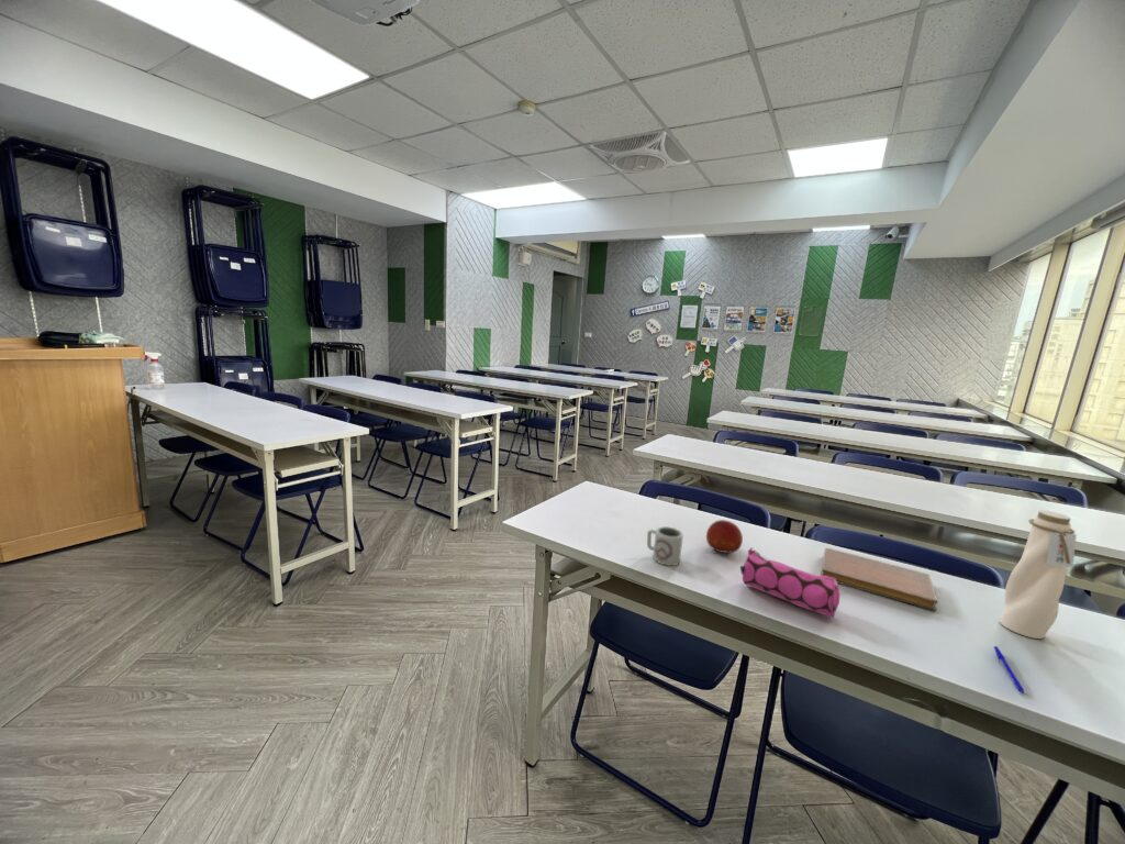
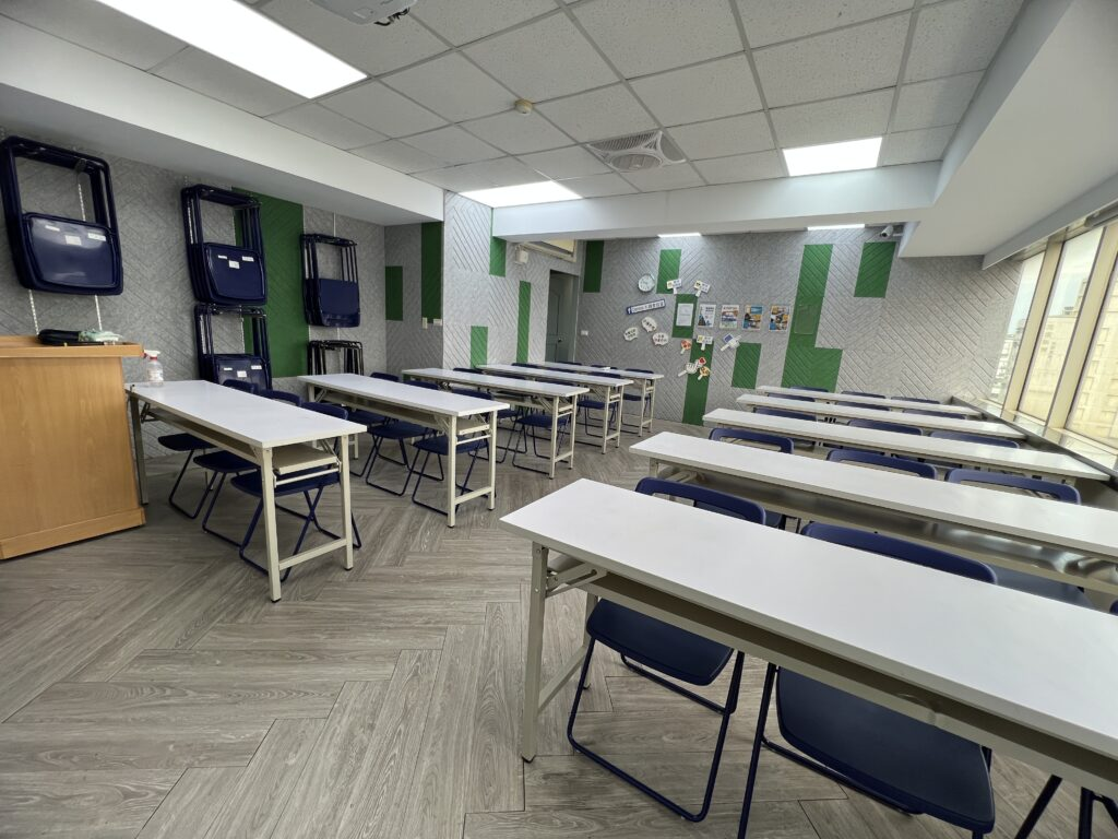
- pen [993,645,1025,695]
- notebook [820,547,938,612]
- pencil case [739,546,840,619]
- fruit [705,519,744,556]
- water bottle [999,509,1078,640]
- cup [646,525,684,567]
